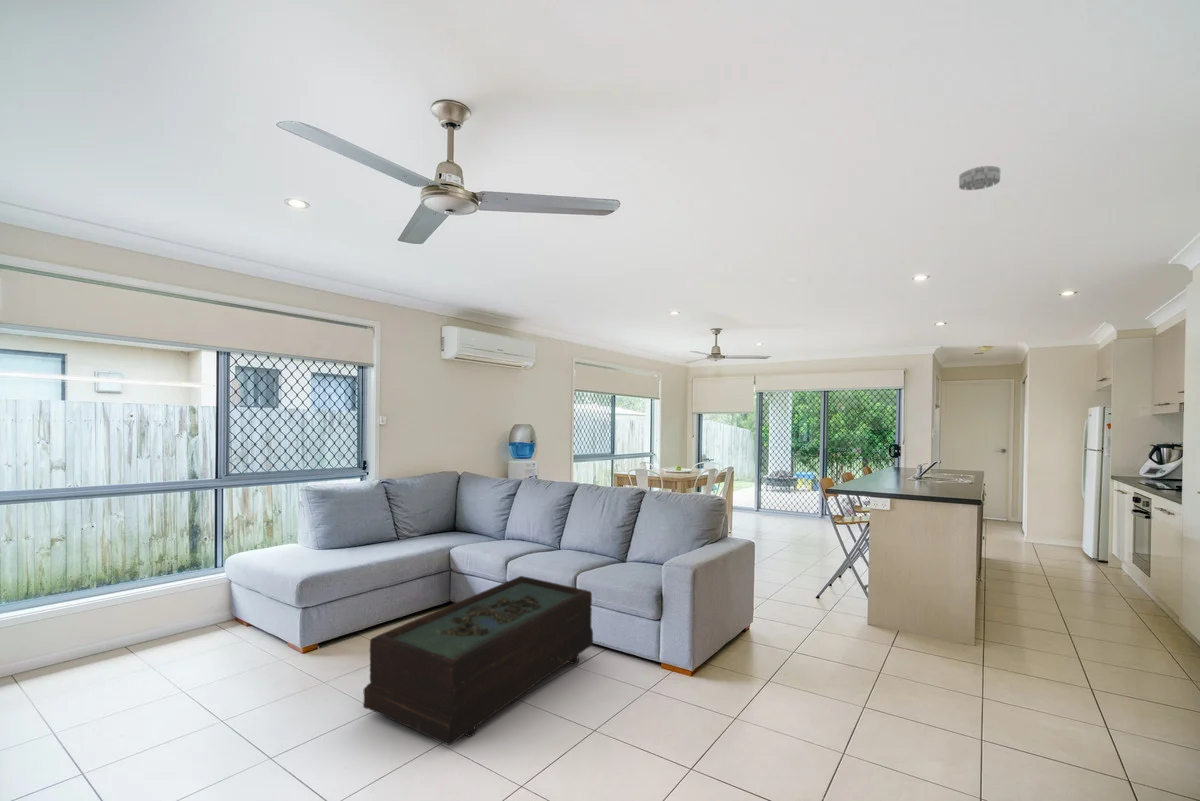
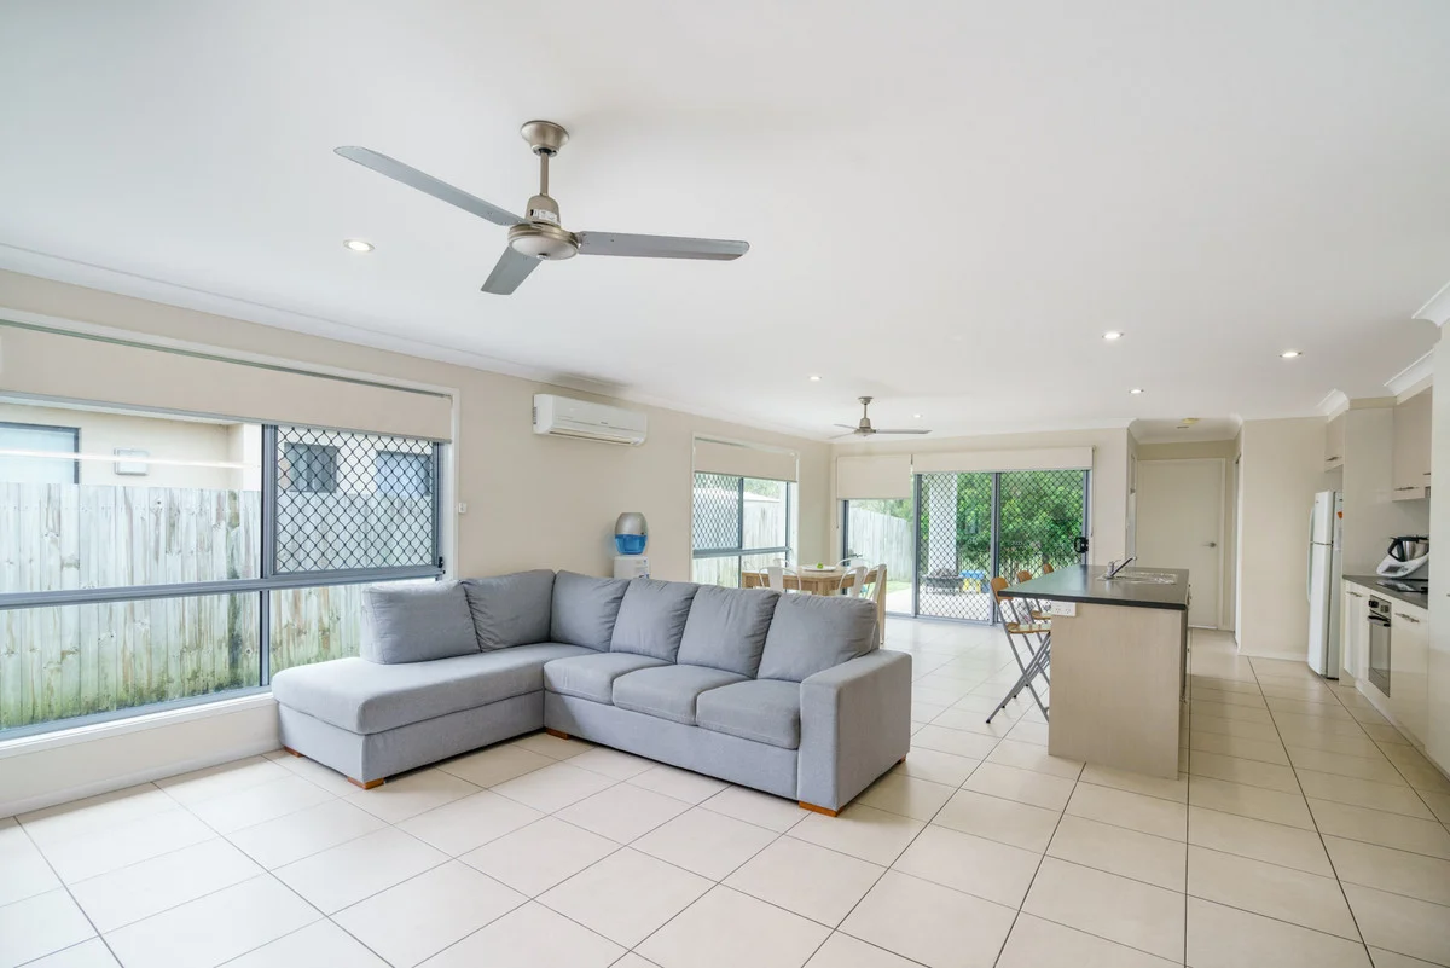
- coffee table [362,575,594,746]
- smoke detector [958,165,1001,191]
